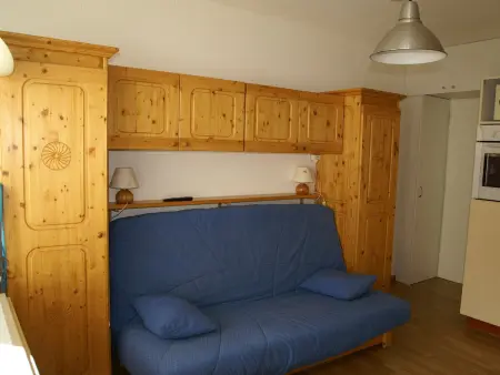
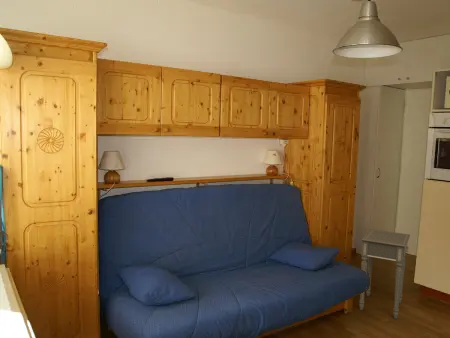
+ side table [358,228,411,320]
